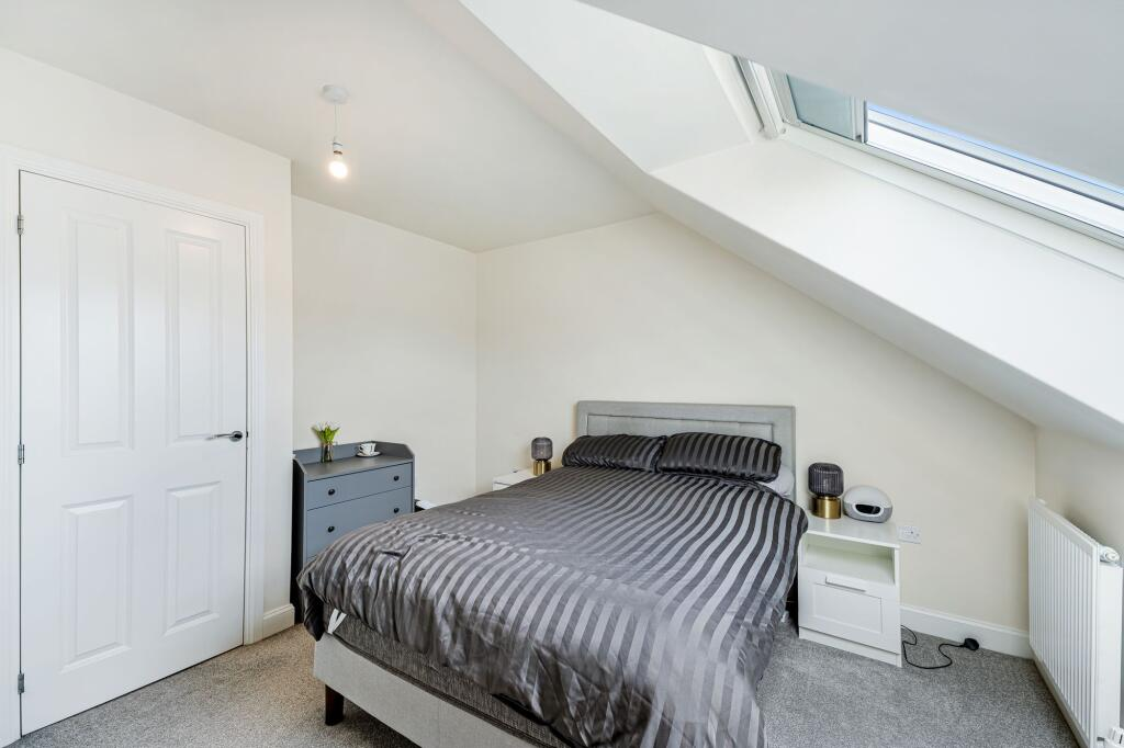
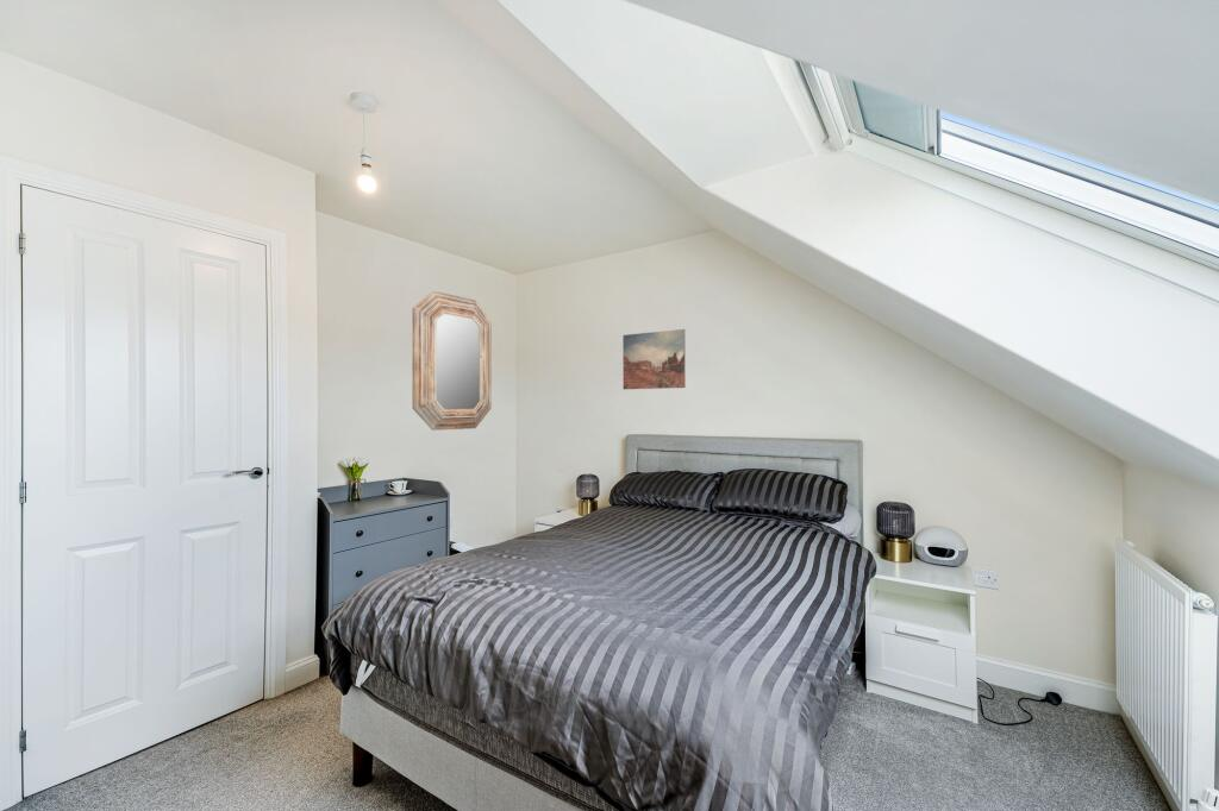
+ home mirror [411,290,493,432]
+ wall art [621,328,687,390]
